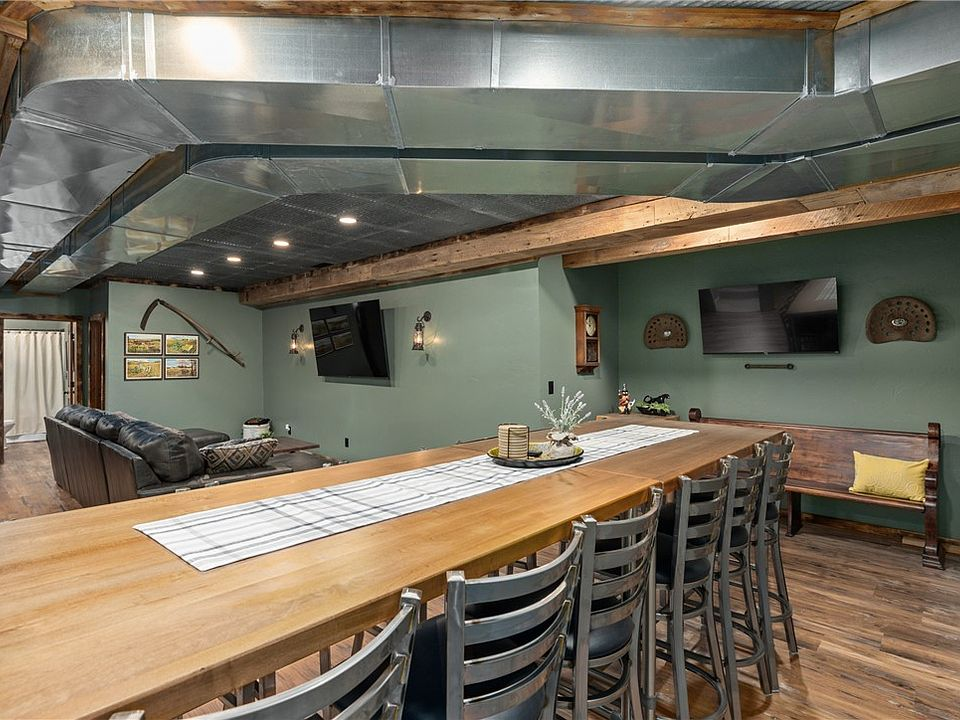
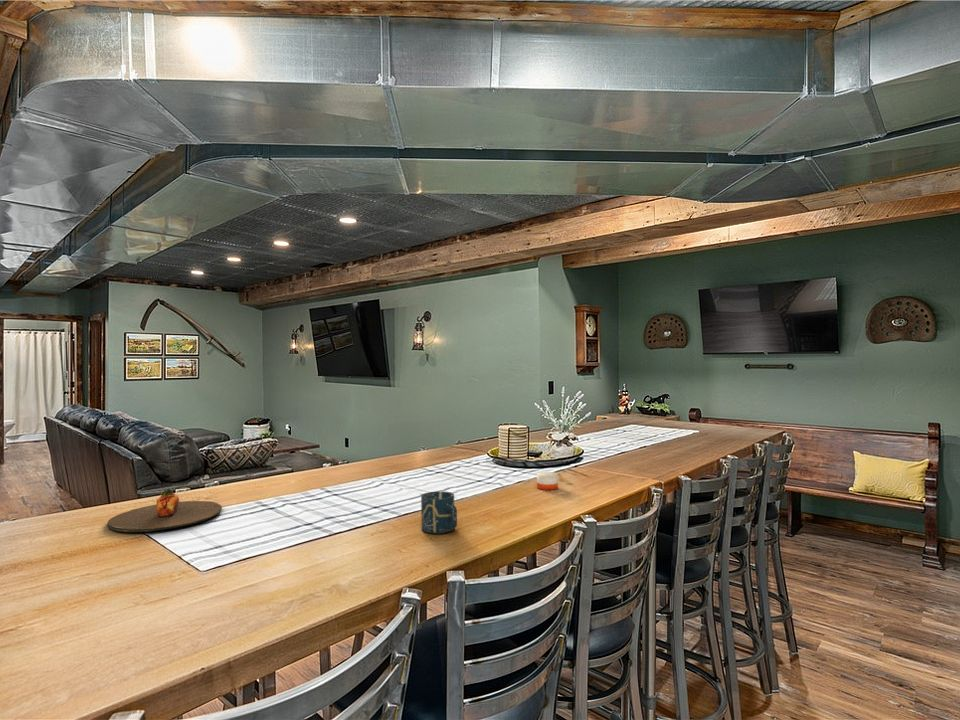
+ candle [536,471,559,491]
+ plate [106,488,223,533]
+ cup [420,490,458,535]
